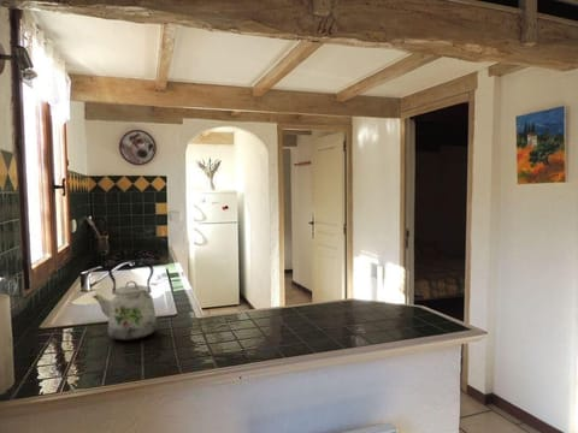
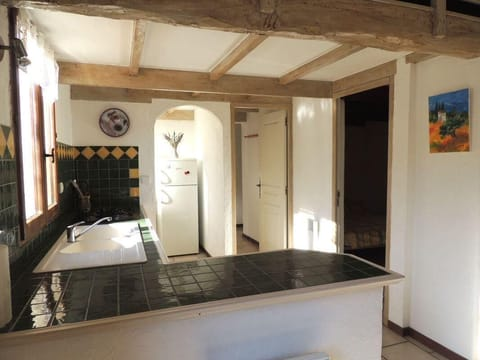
- kettle [92,259,158,342]
